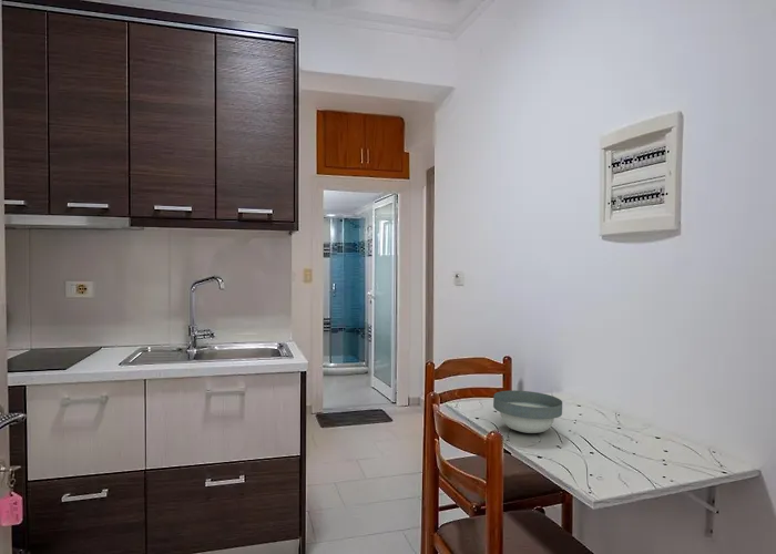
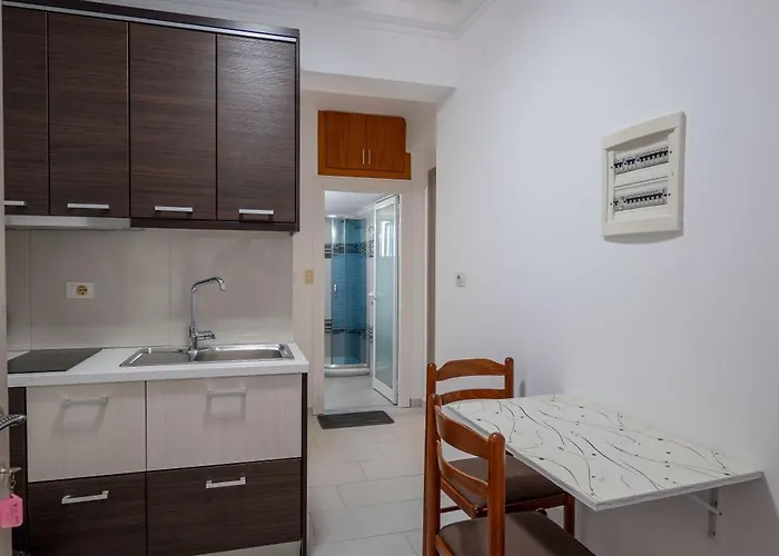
- bowl [492,390,563,434]
